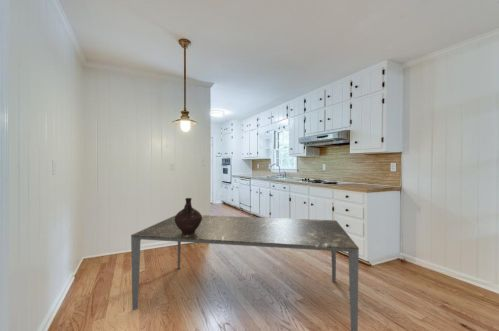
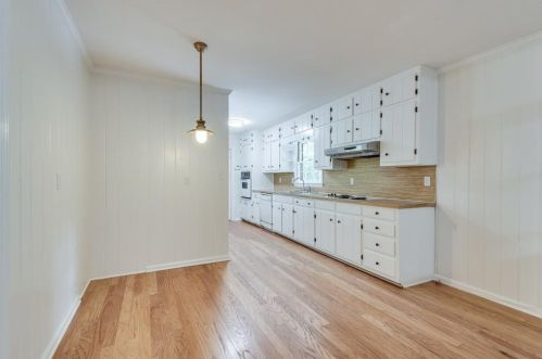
- ceramic jug [175,197,202,235]
- dining table [130,214,360,331]
